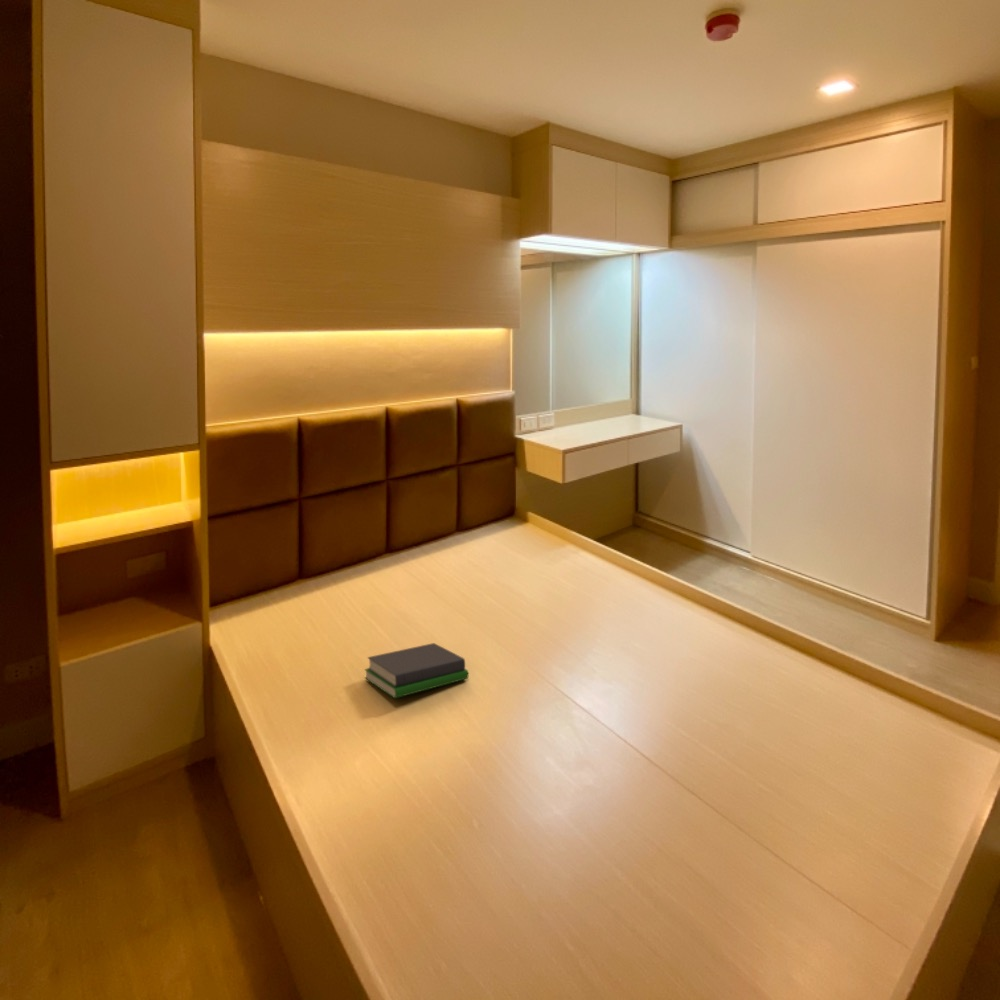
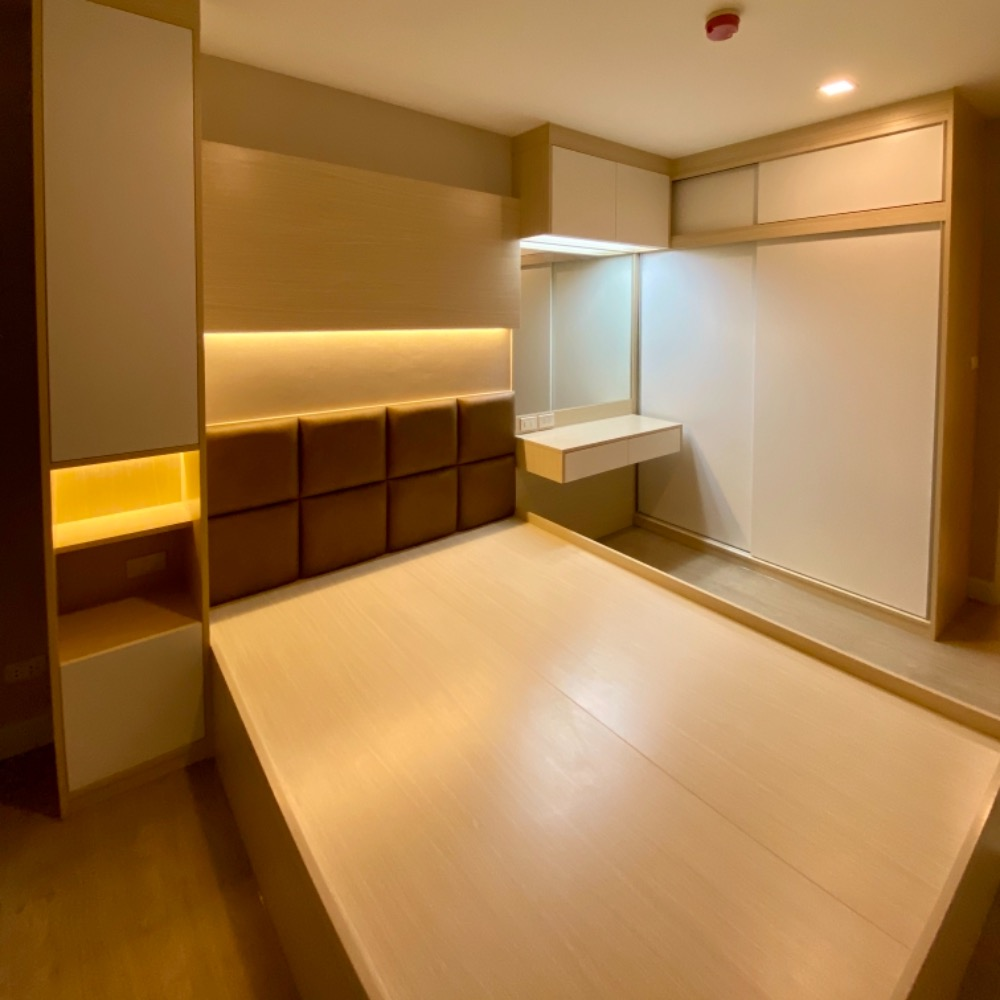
- book [363,642,470,699]
